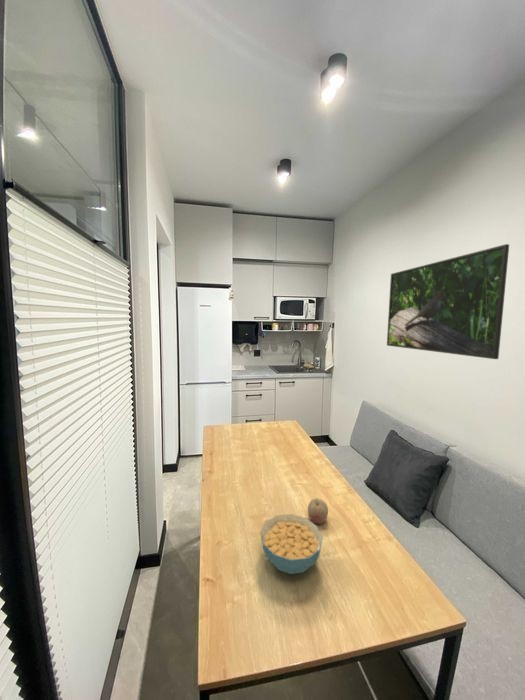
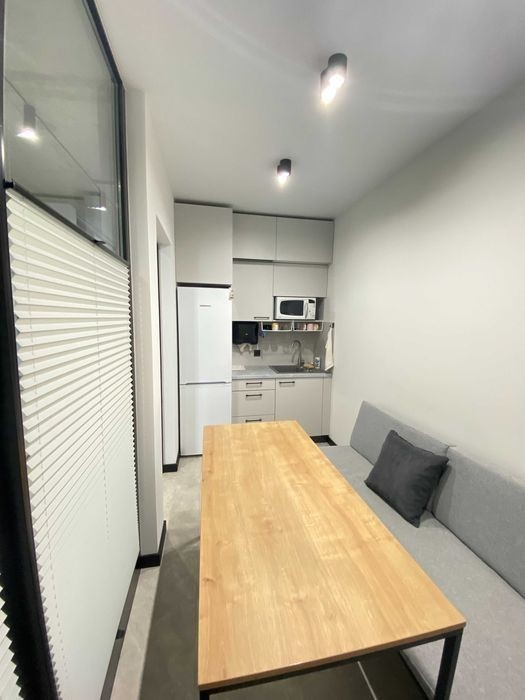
- fruit [307,497,329,525]
- cereal bowl [260,513,324,575]
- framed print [386,243,510,360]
